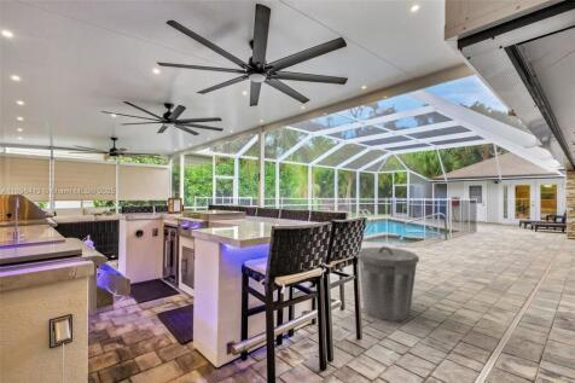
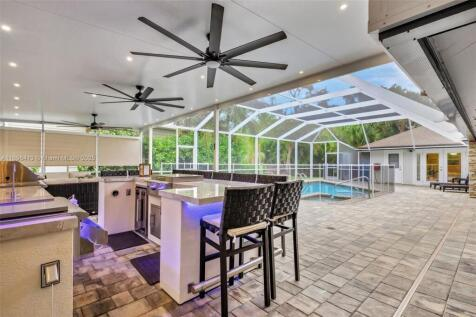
- trash can [358,245,420,323]
